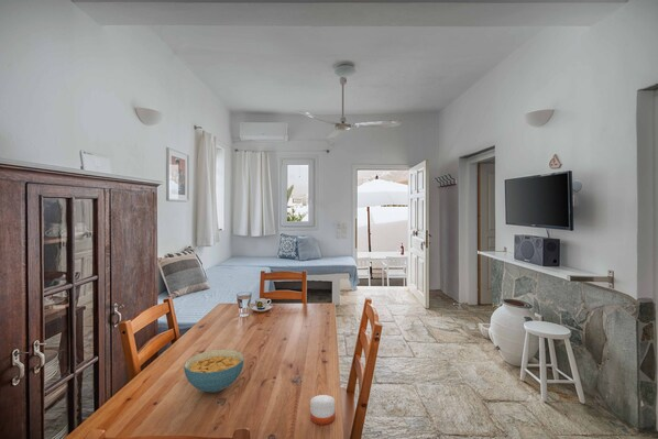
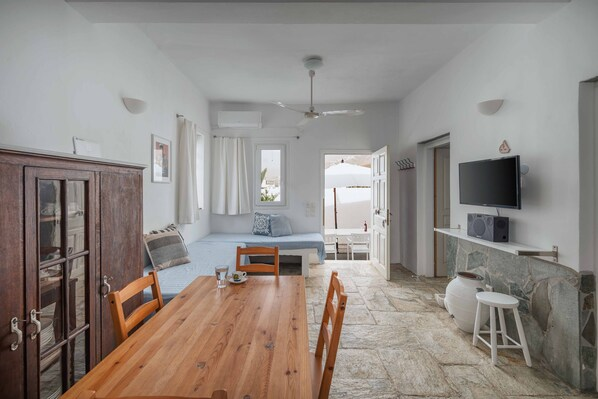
- cereal bowl [183,349,244,394]
- candle [309,394,337,426]
